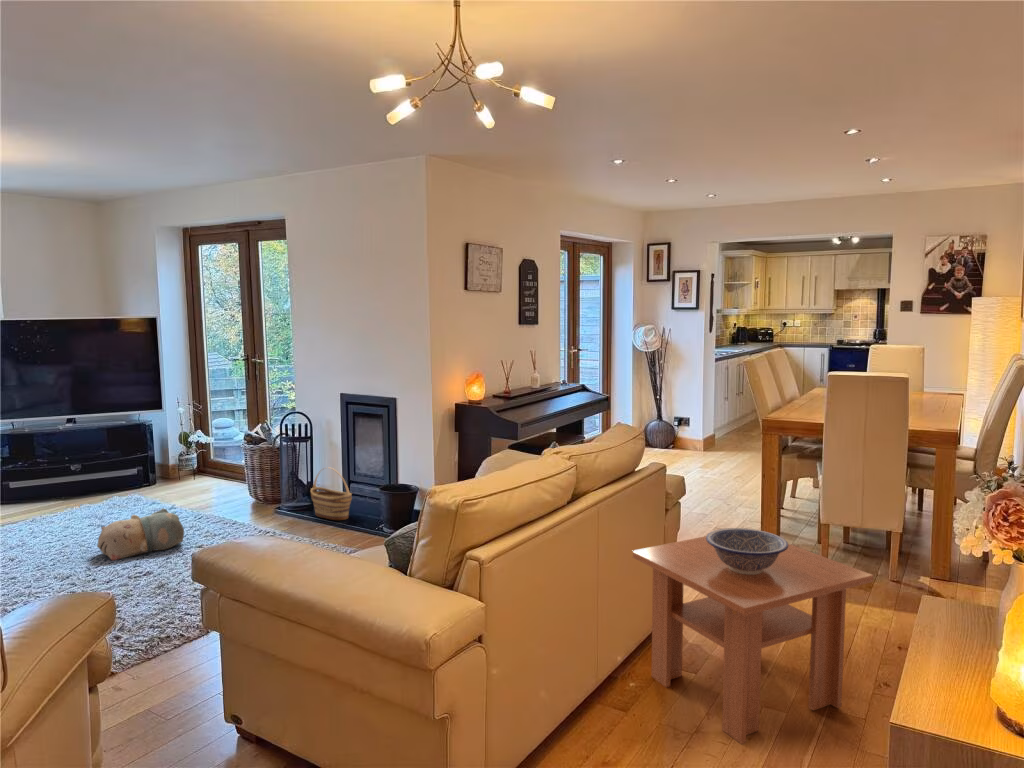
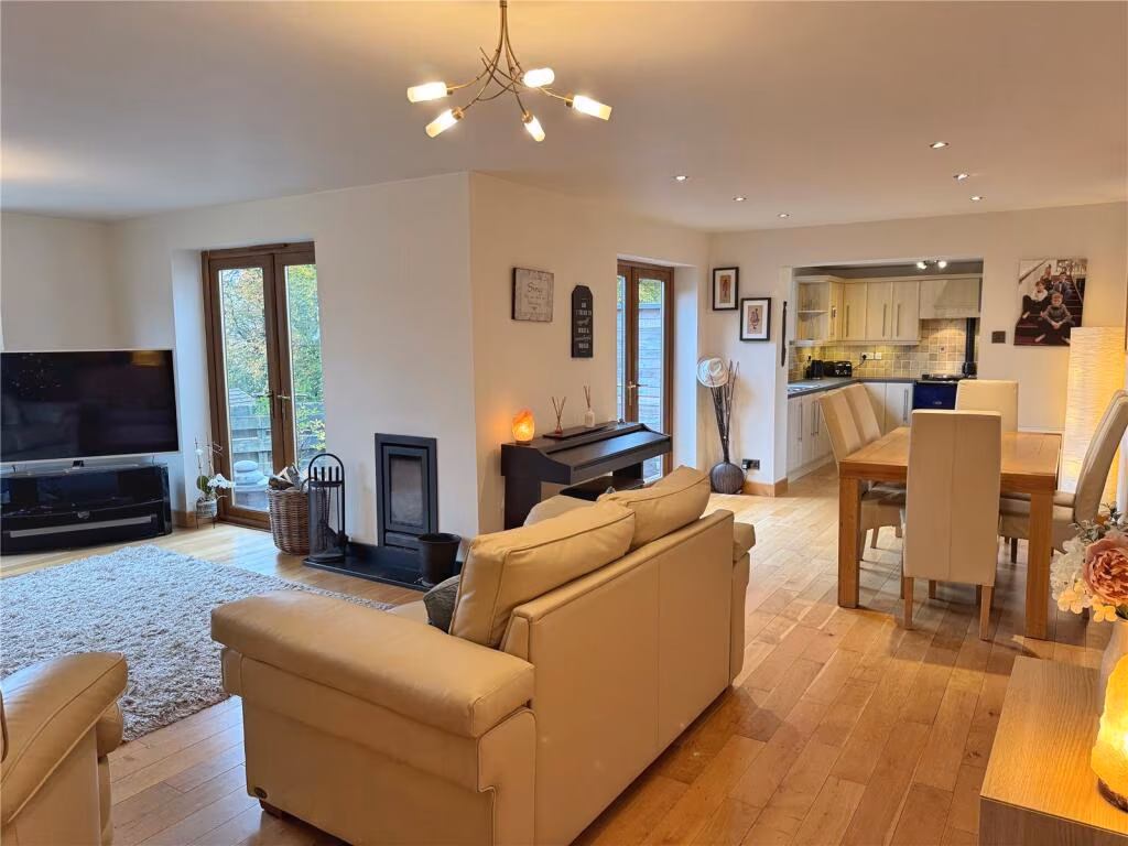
- basket [310,467,353,521]
- coffee table [632,527,874,745]
- decorative bowl [706,527,789,575]
- plush toy [96,507,185,561]
